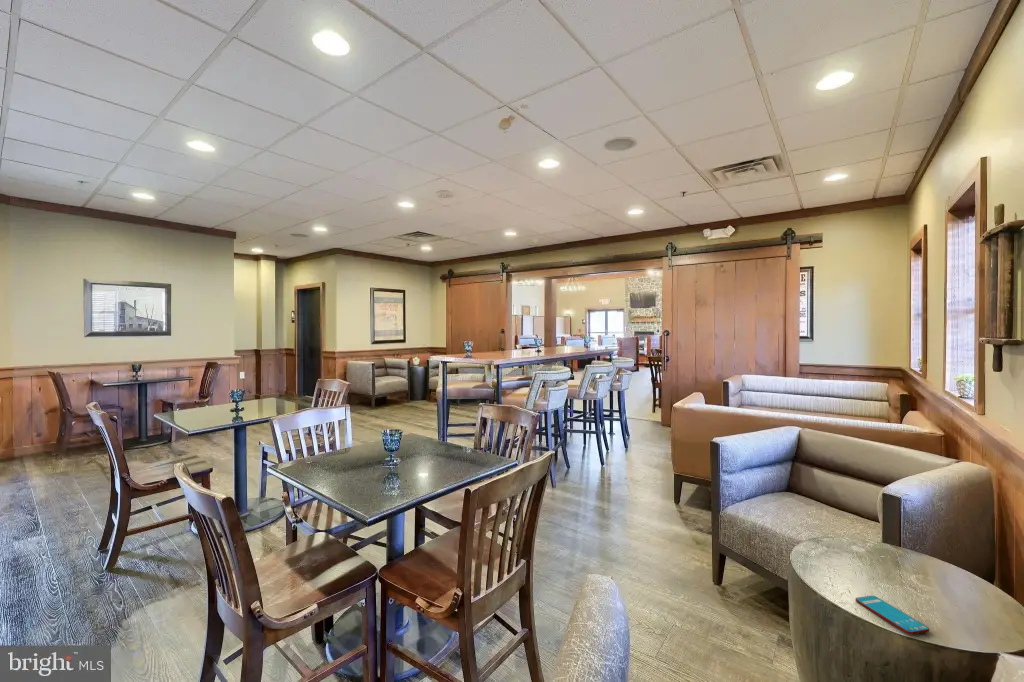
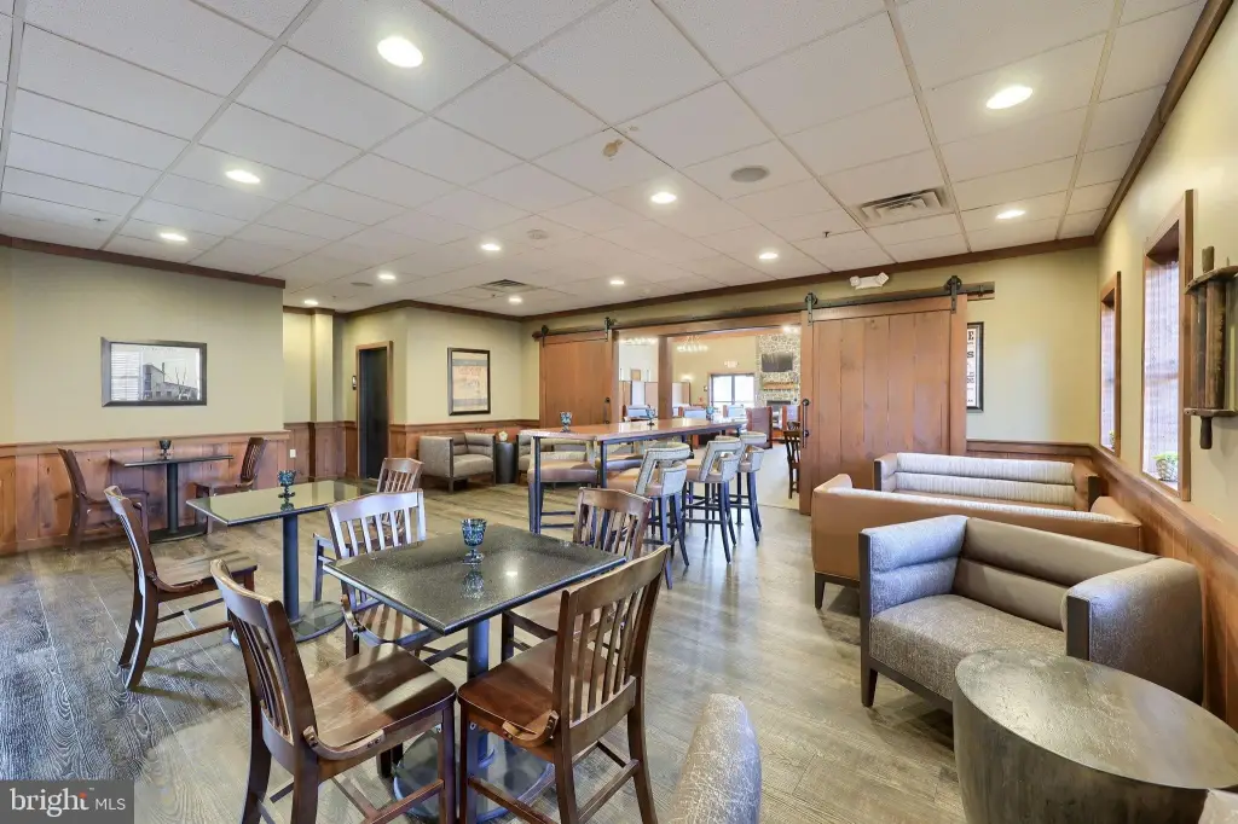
- smartphone [855,595,930,635]
